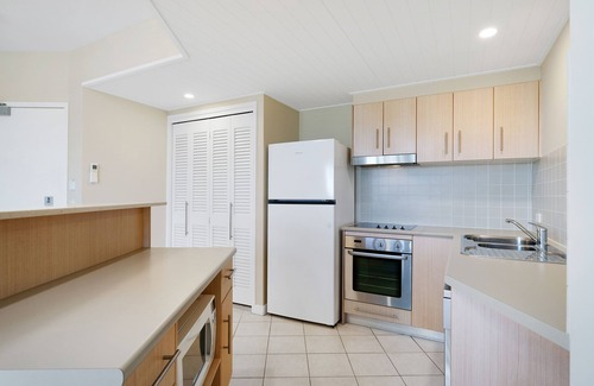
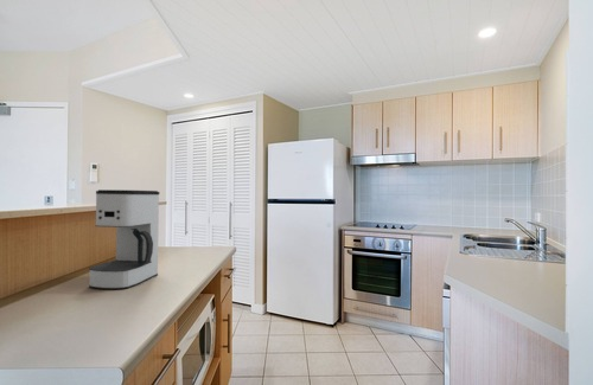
+ coffee maker [88,188,160,290]
